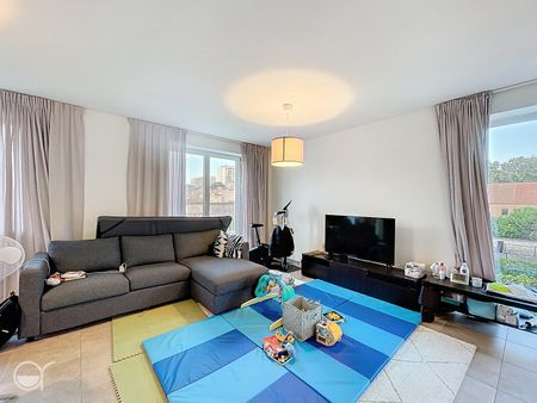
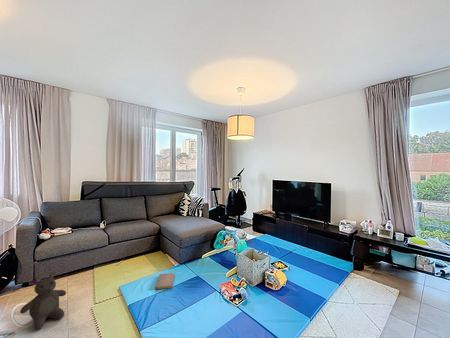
+ notebook [154,272,176,290]
+ teddy bear [19,272,67,331]
